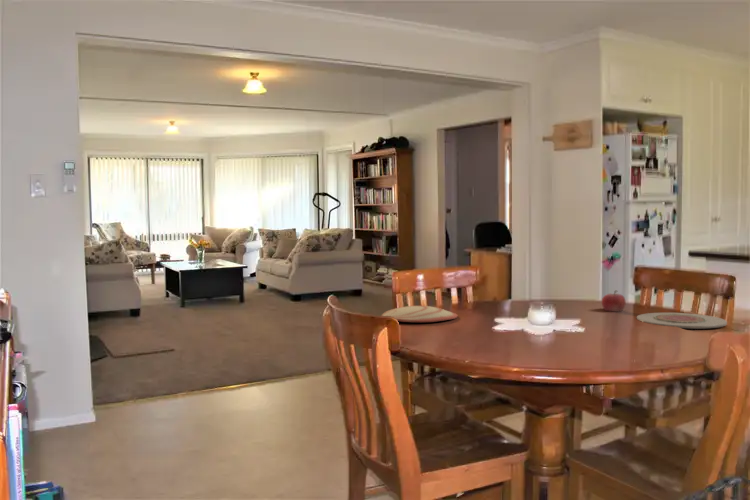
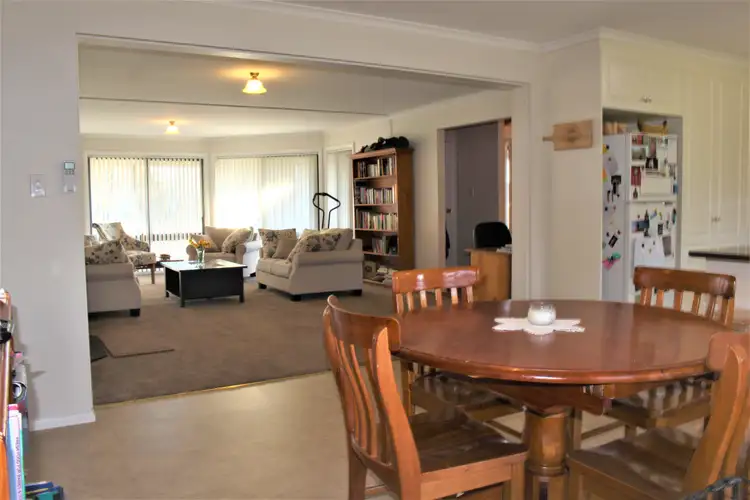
- plate [636,312,728,330]
- fruit [601,290,627,313]
- plate [381,305,458,323]
